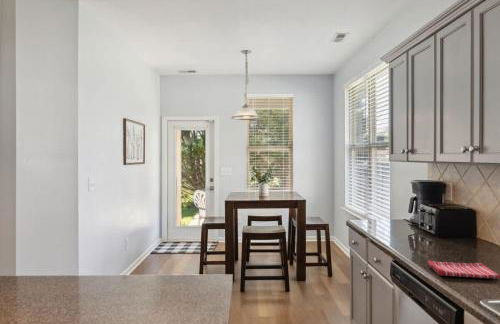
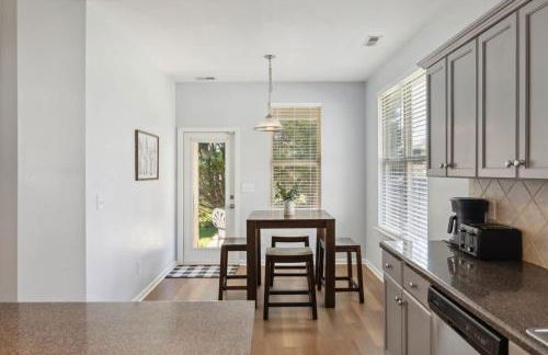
- dish towel [427,259,500,280]
